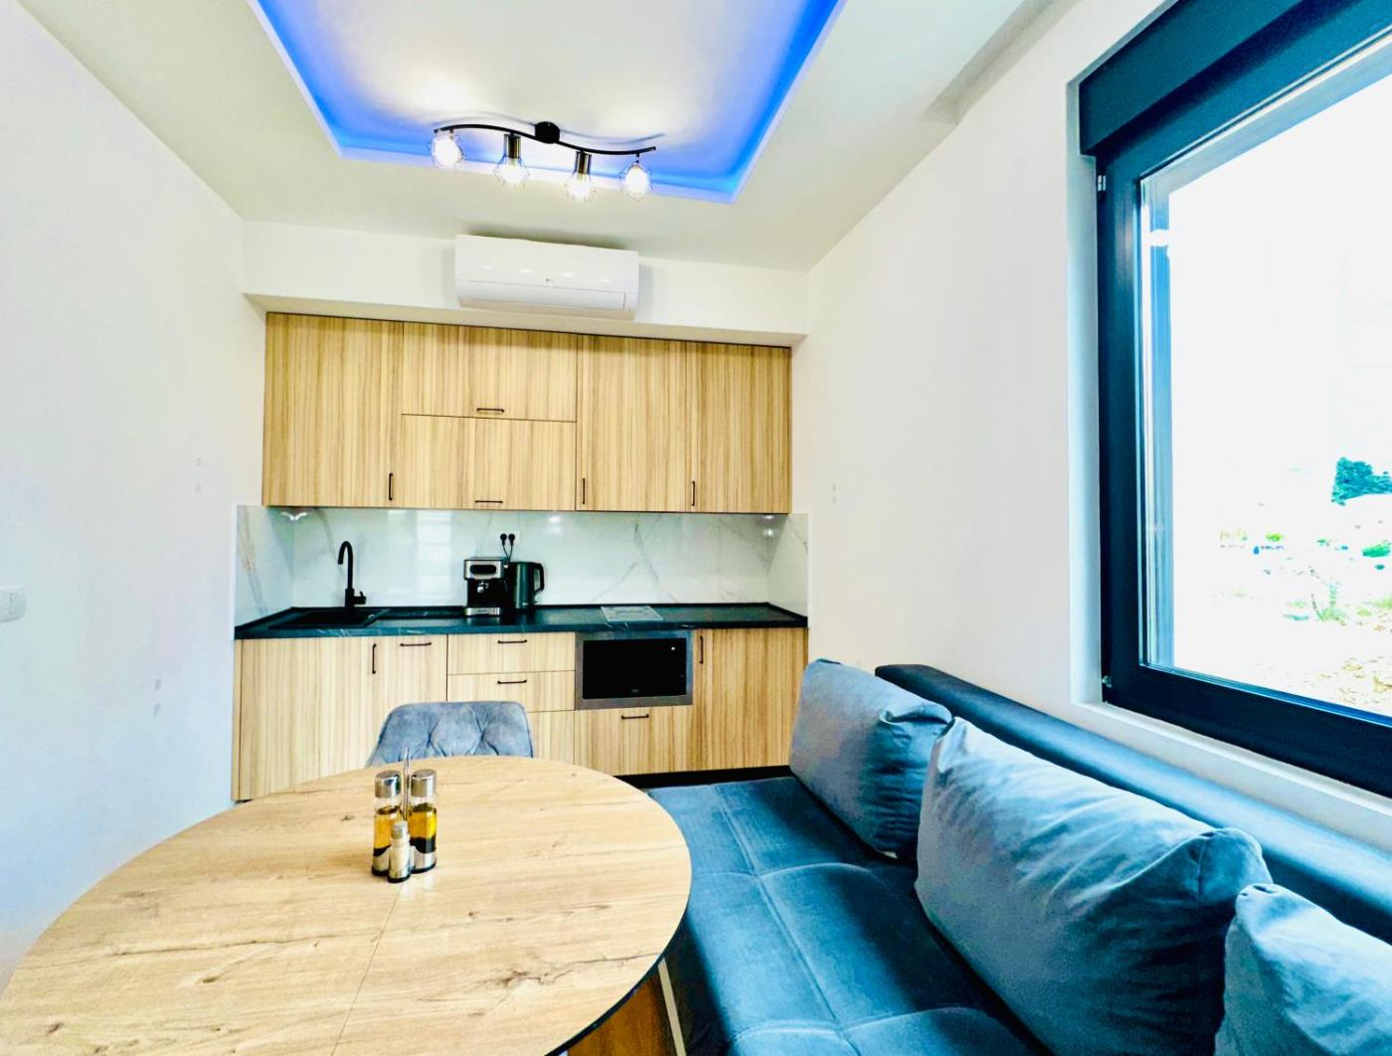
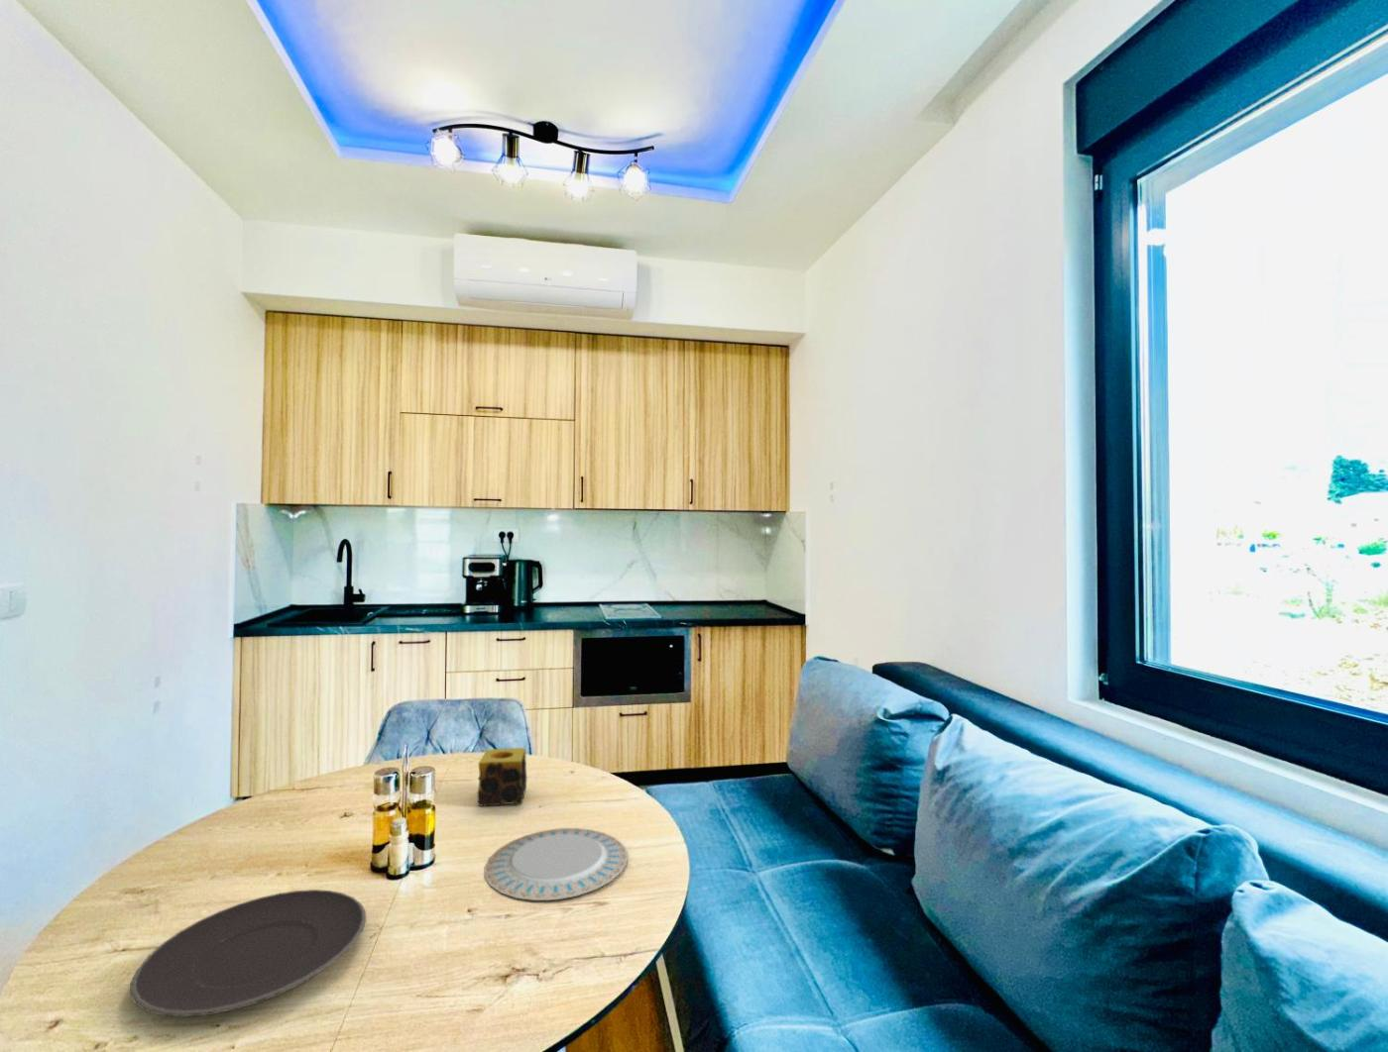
+ candle [477,747,528,808]
+ plate [129,888,367,1019]
+ chinaware [483,828,628,902]
